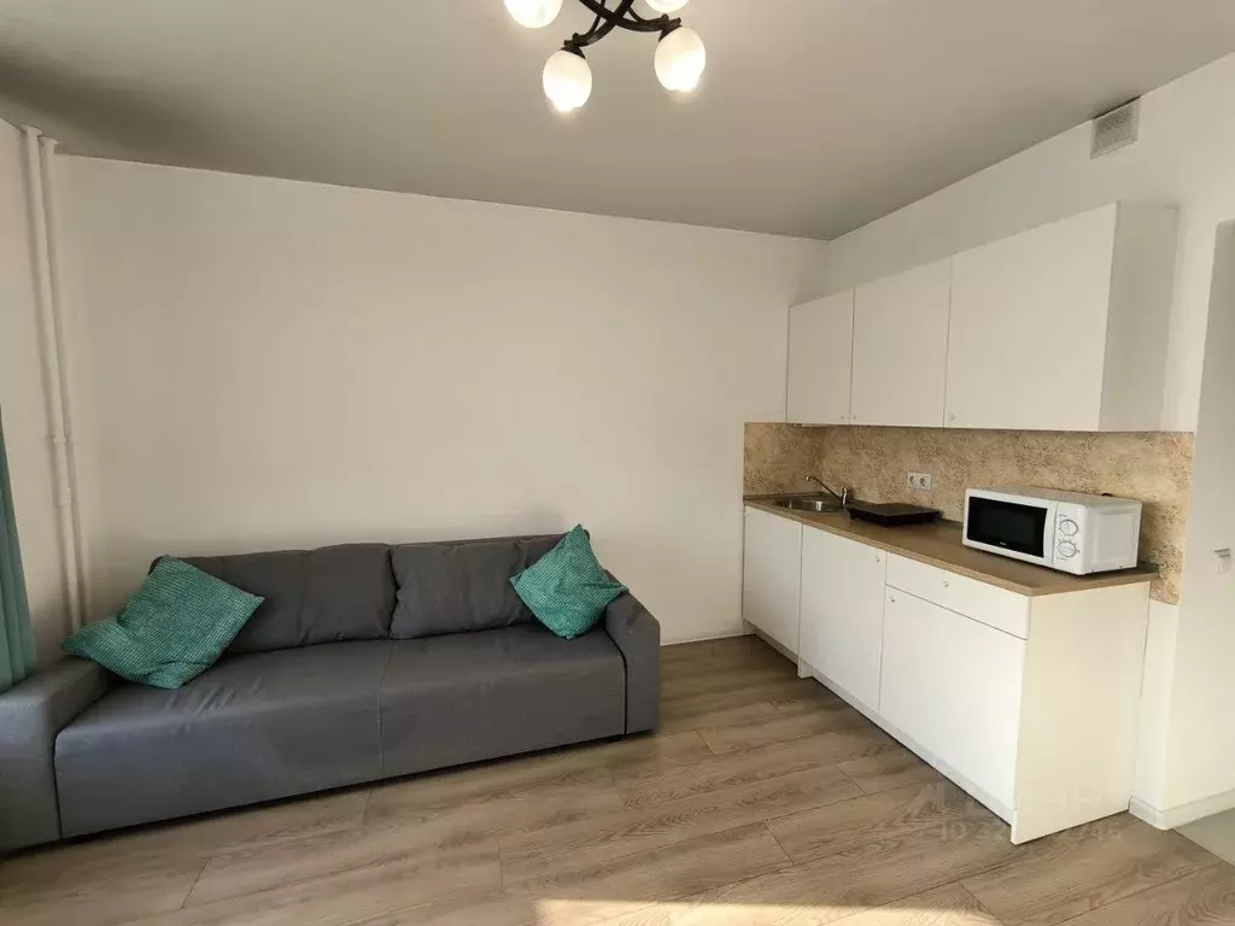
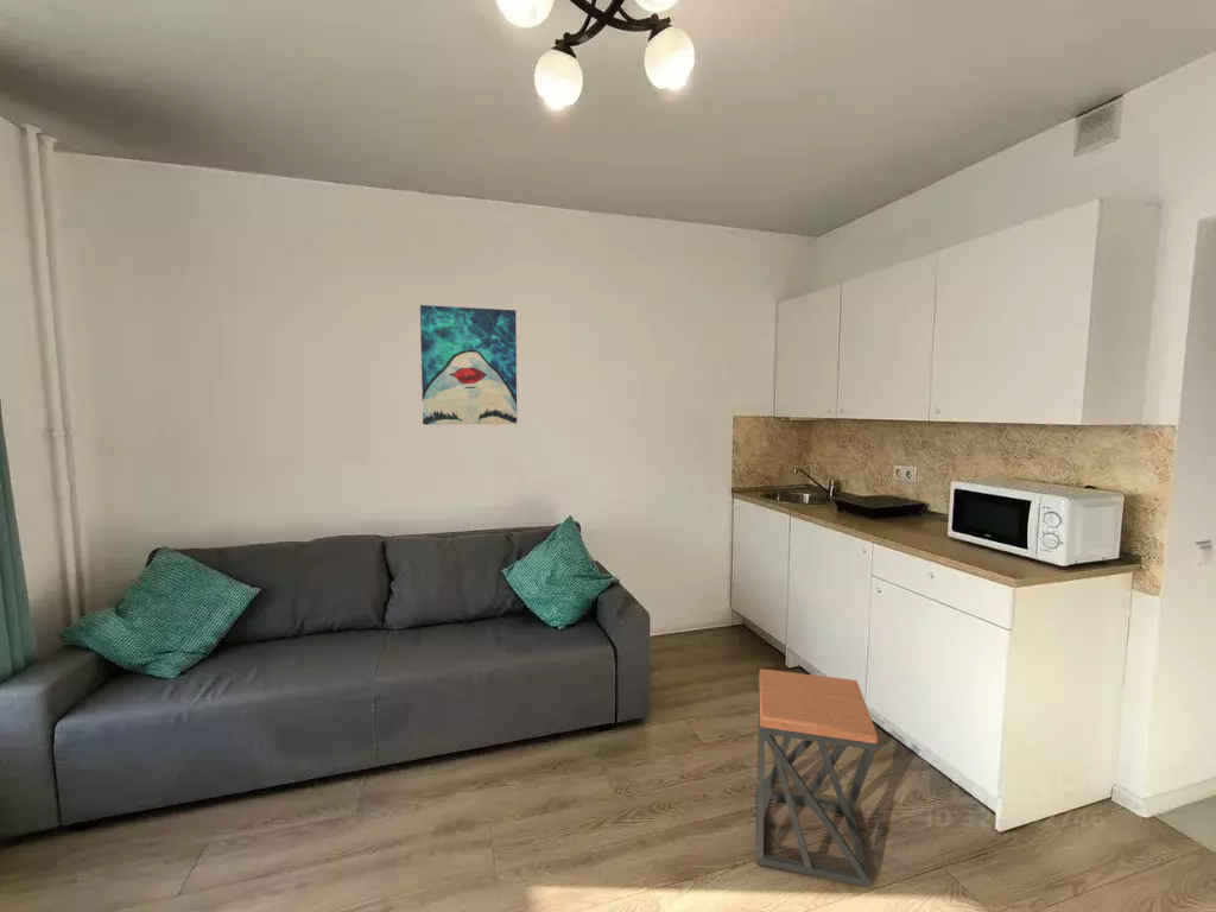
+ stool [755,667,879,888]
+ wall art [419,304,518,425]
